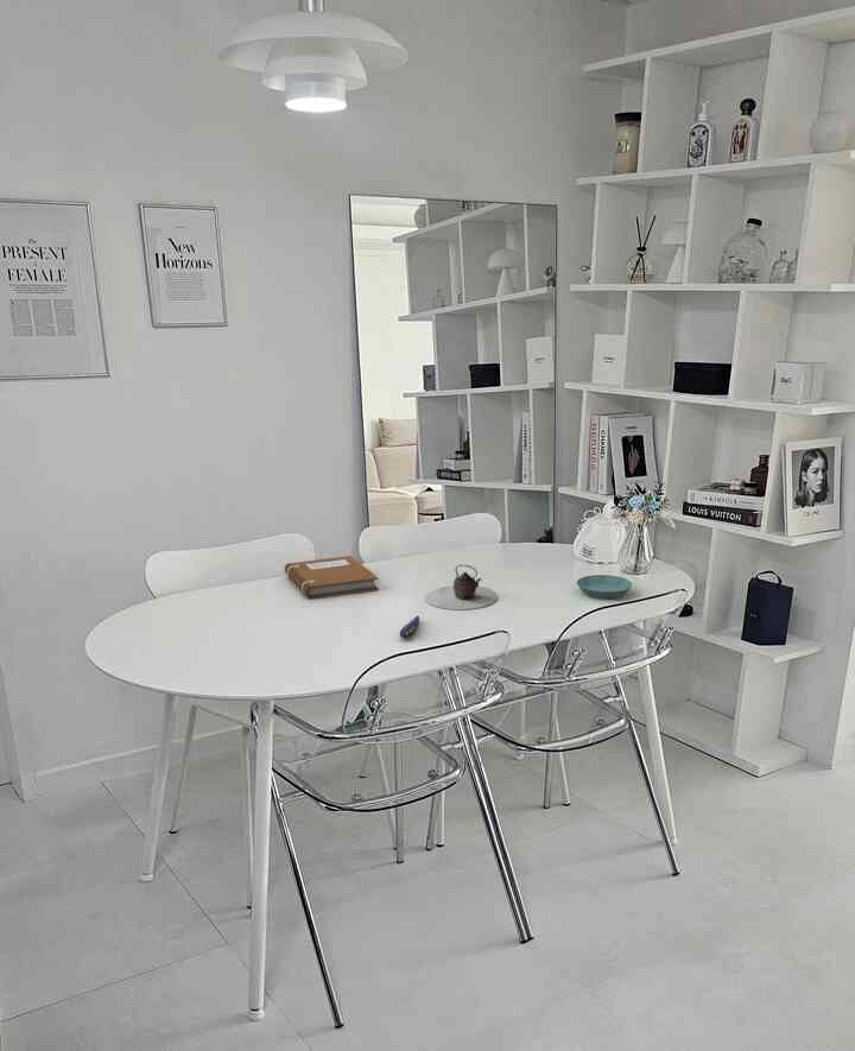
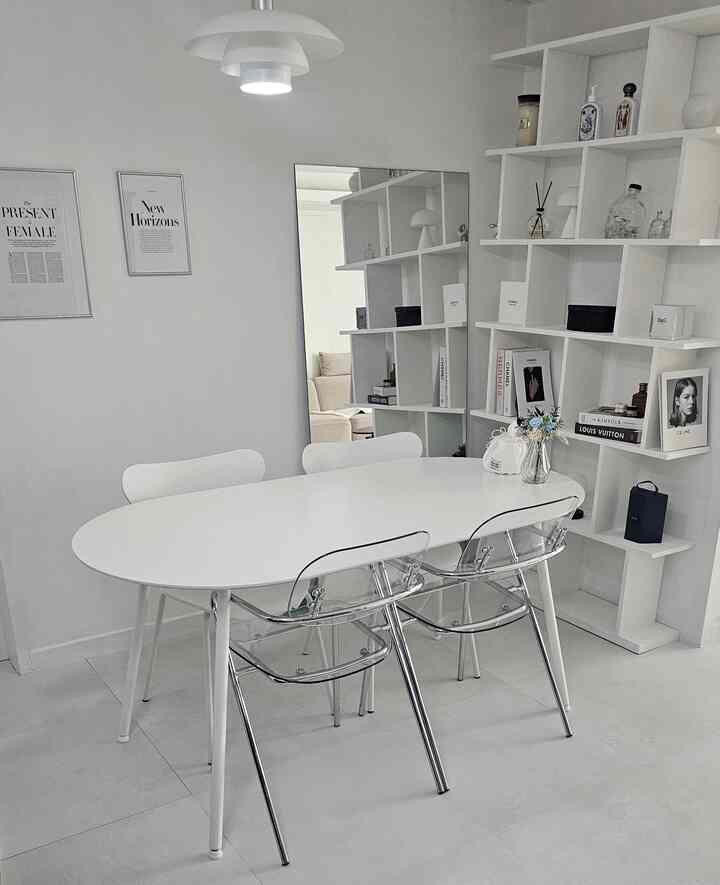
- notebook [284,555,379,600]
- saucer [576,574,633,600]
- teapot [424,564,499,610]
- computer mouse [399,614,420,639]
